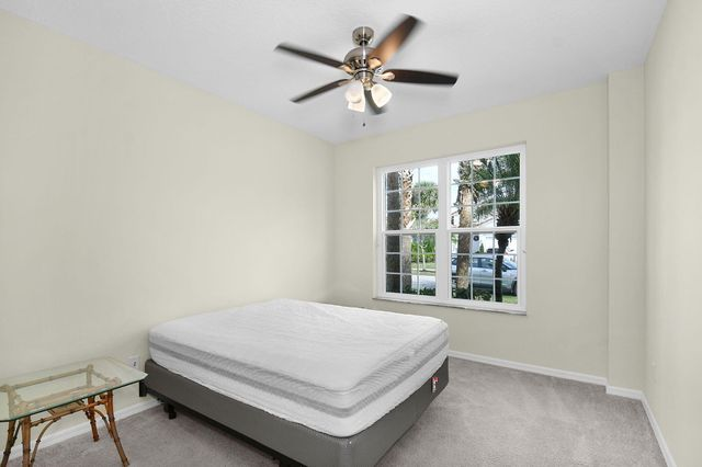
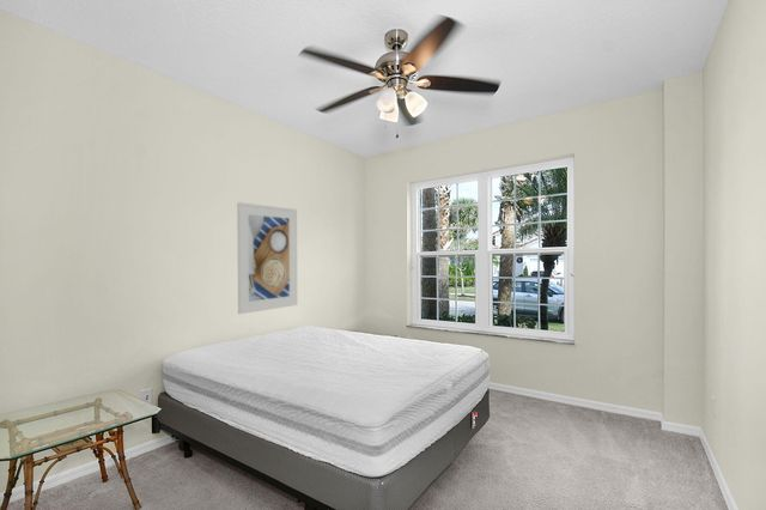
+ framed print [236,201,298,315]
